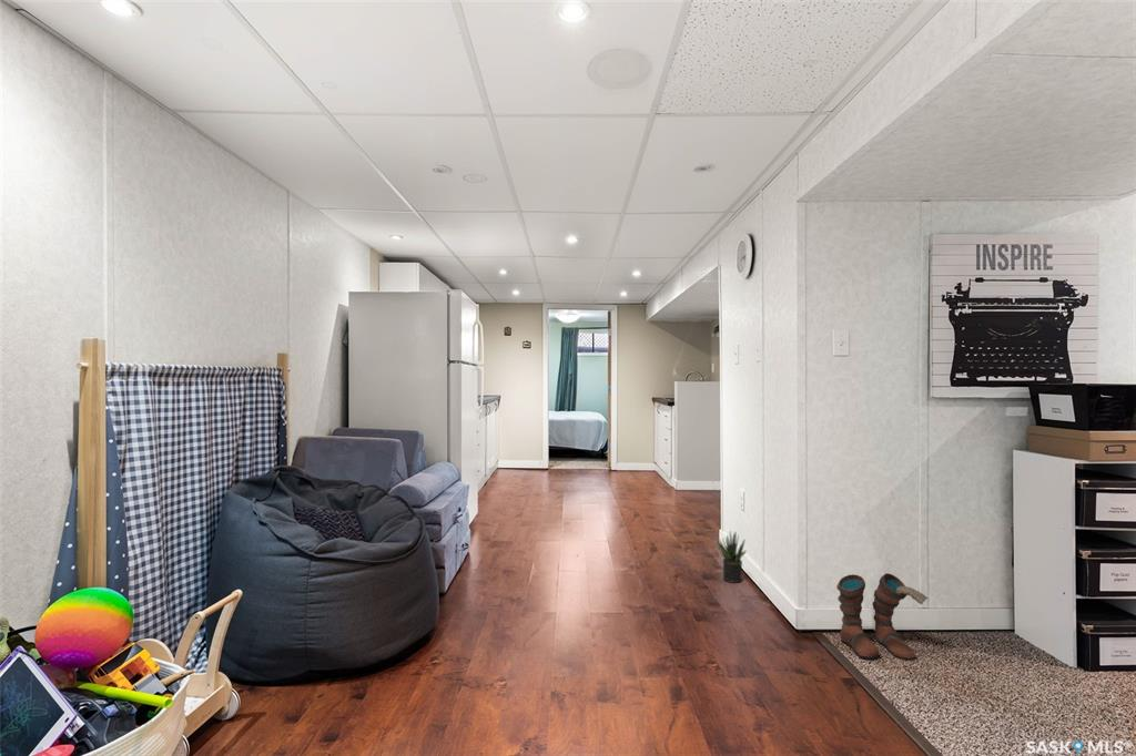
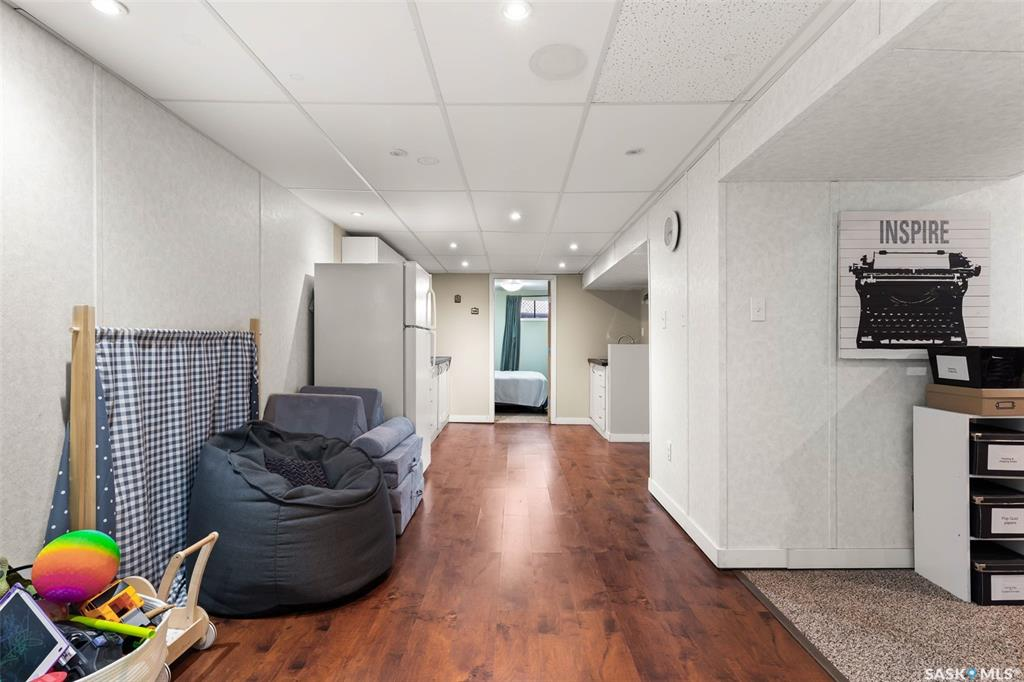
- potted plant [714,530,748,584]
- boots [835,572,929,662]
